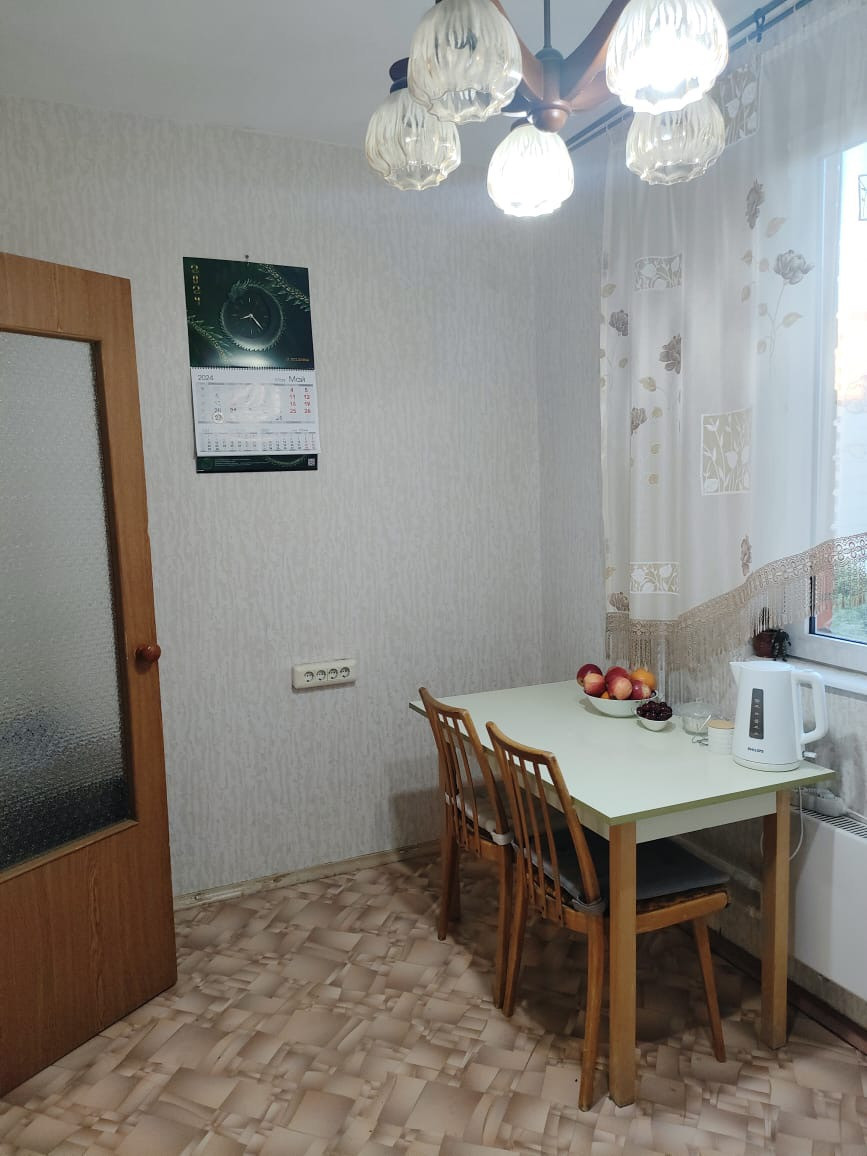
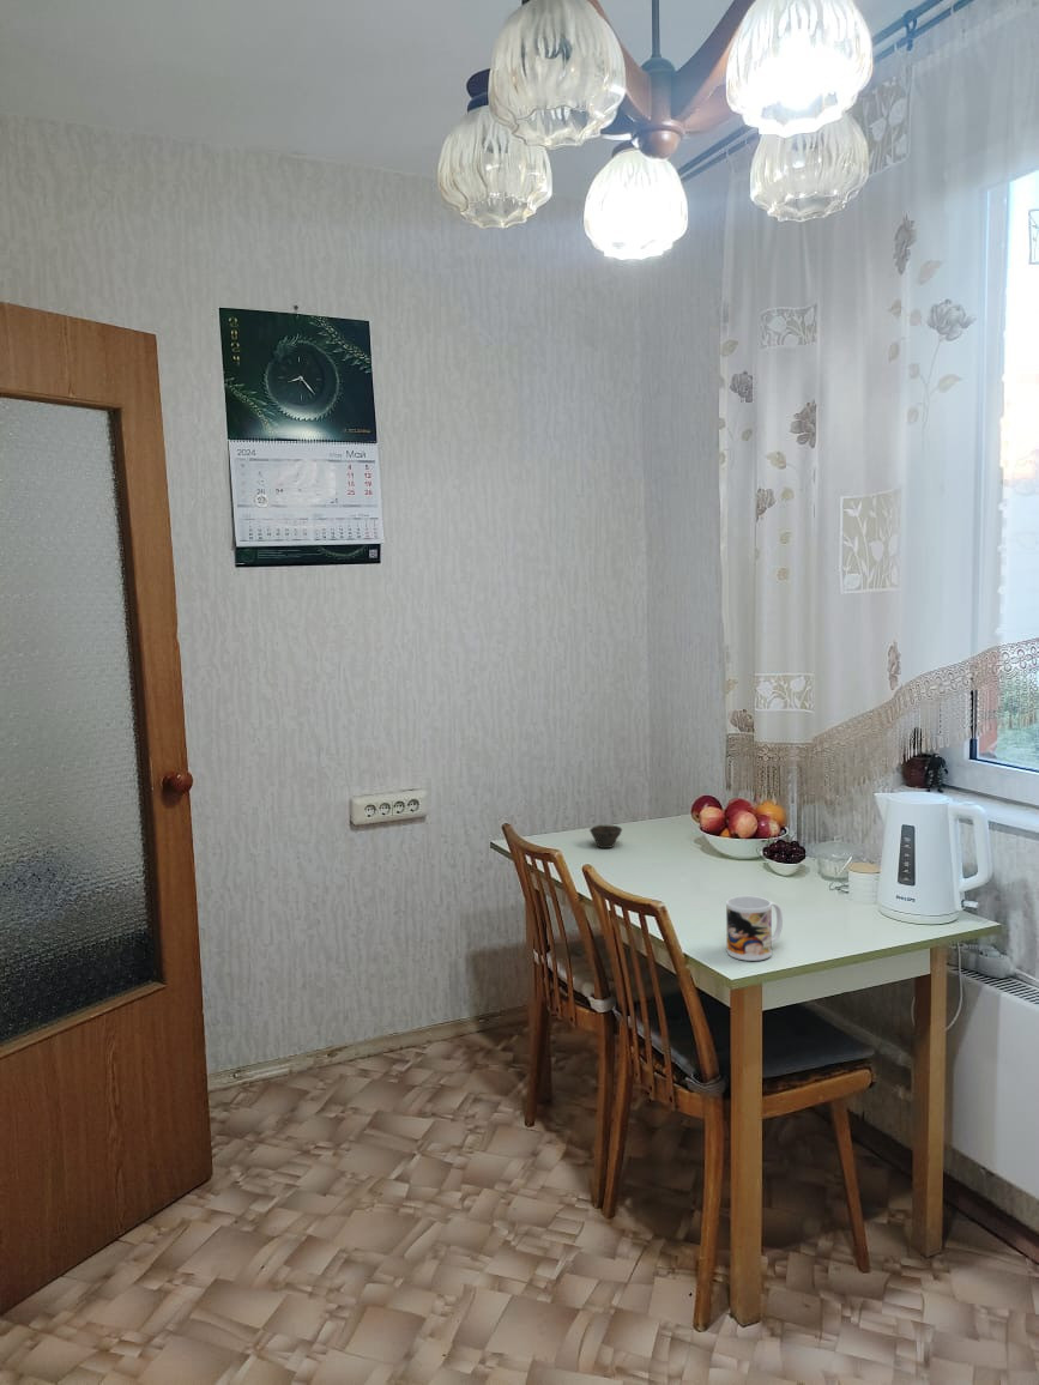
+ cup [588,824,623,849]
+ mug [725,895,784,962]
